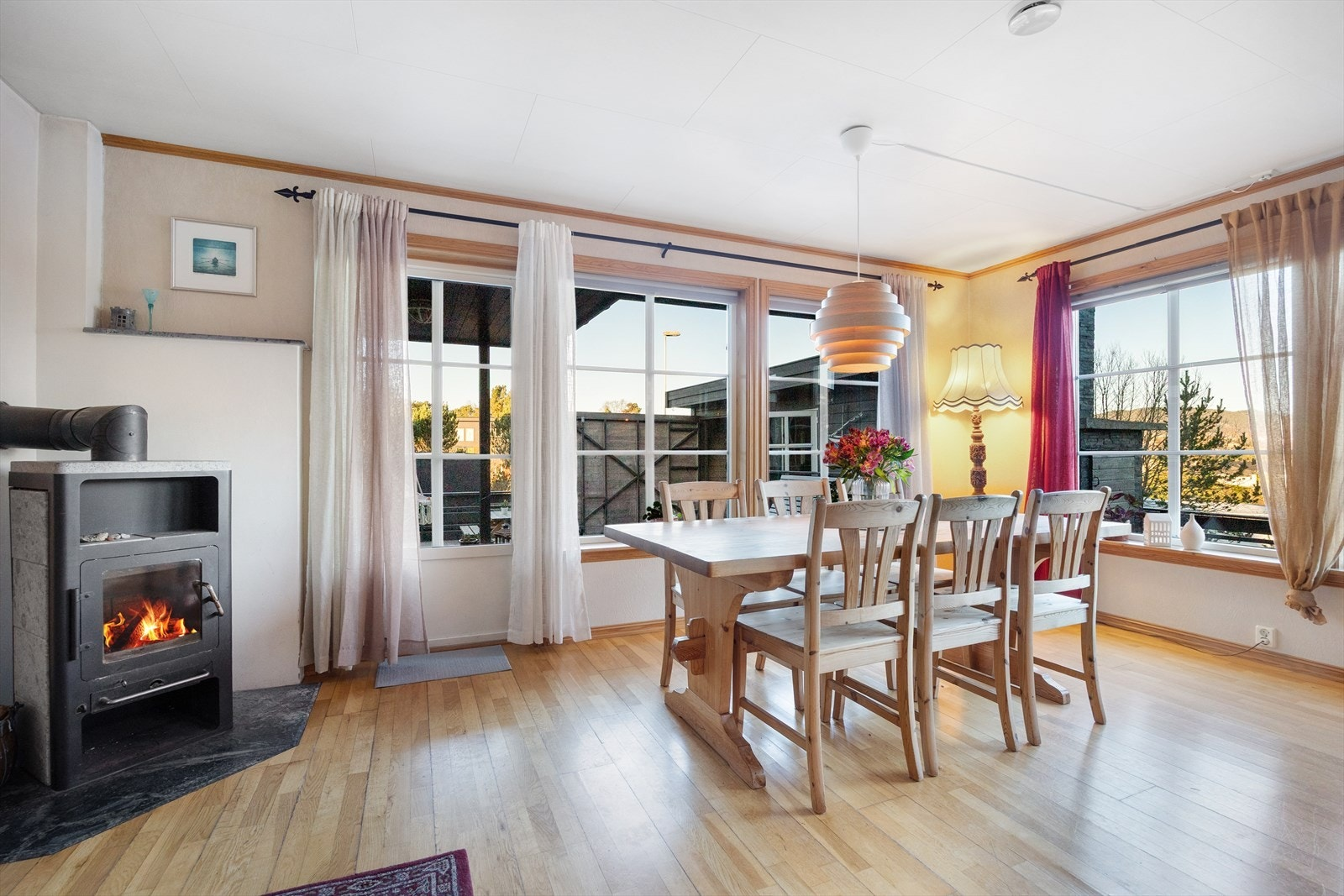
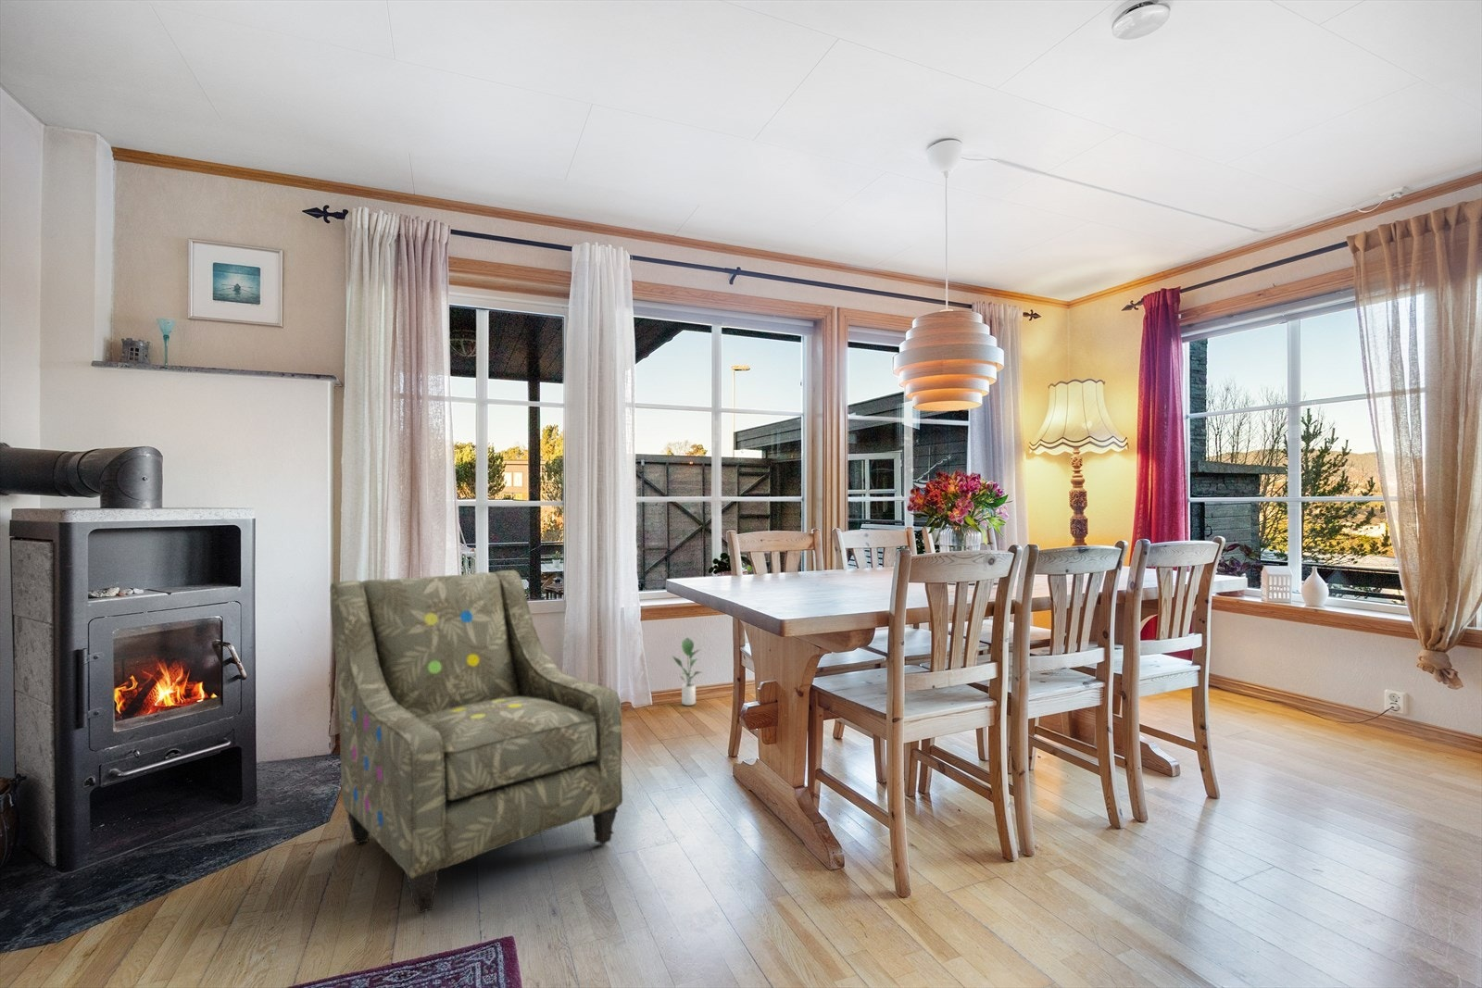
+ armchair [329,569,623,914]
+ potted plant [672,636,704,707]
